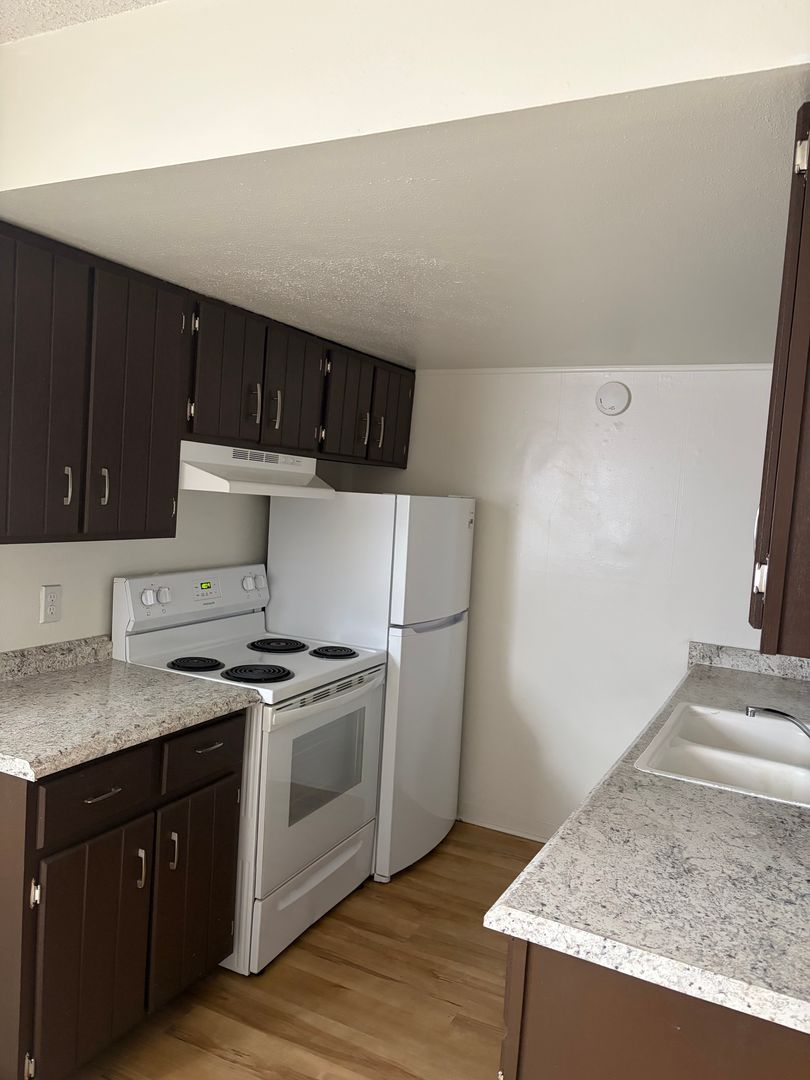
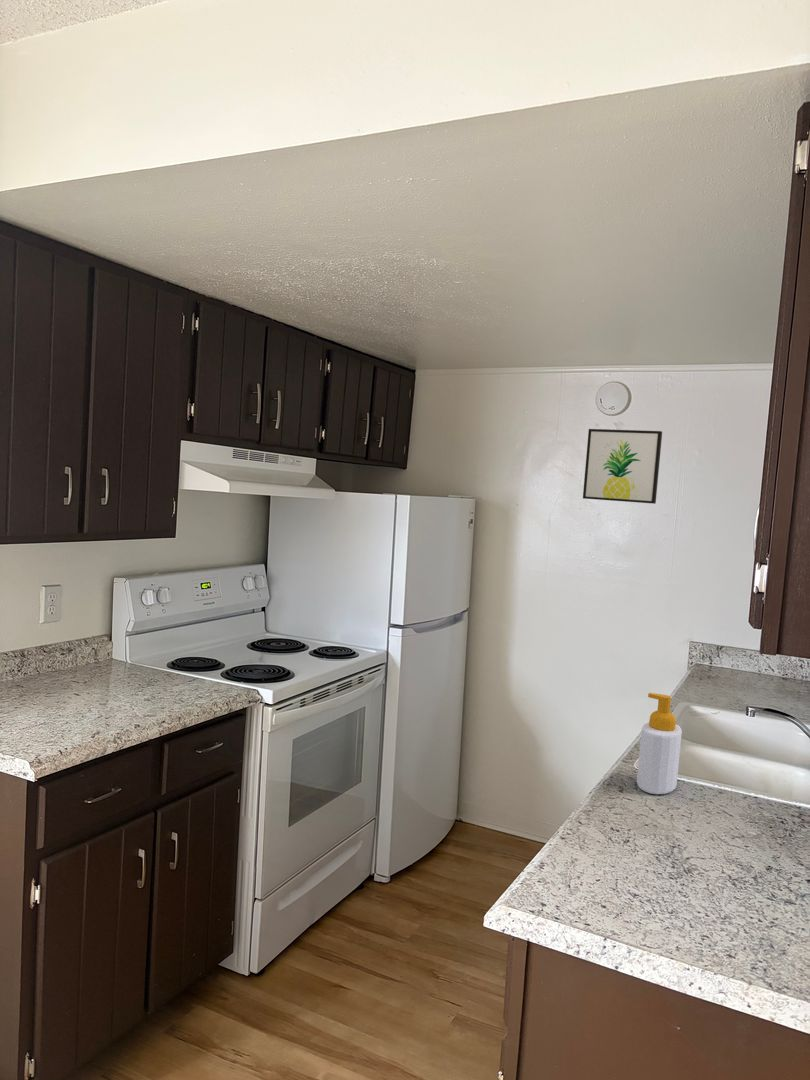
+ soap bottle [636,692,683,795]
+ wall art [582,428,663,505]
